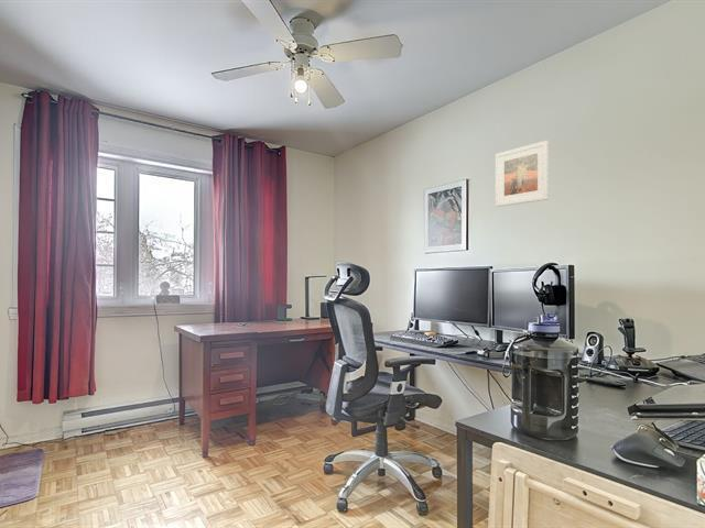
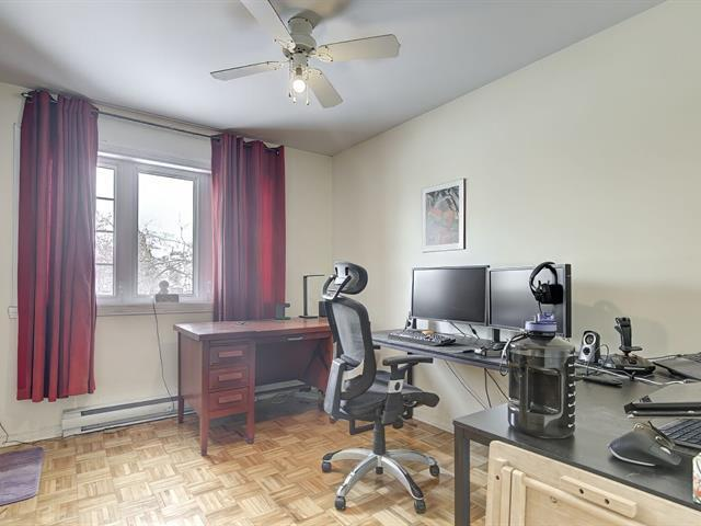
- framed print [495,140,550,208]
